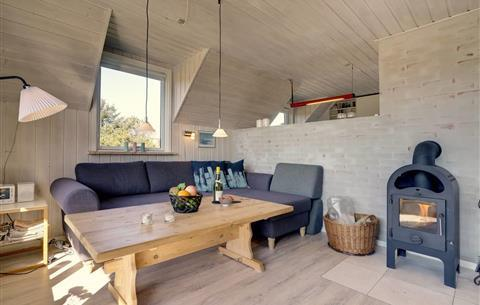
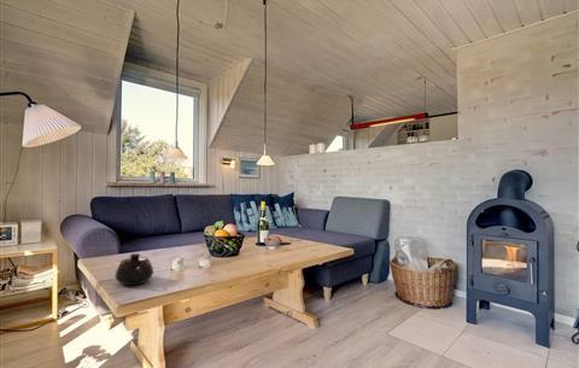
+ teapot [113,252,154,286]
